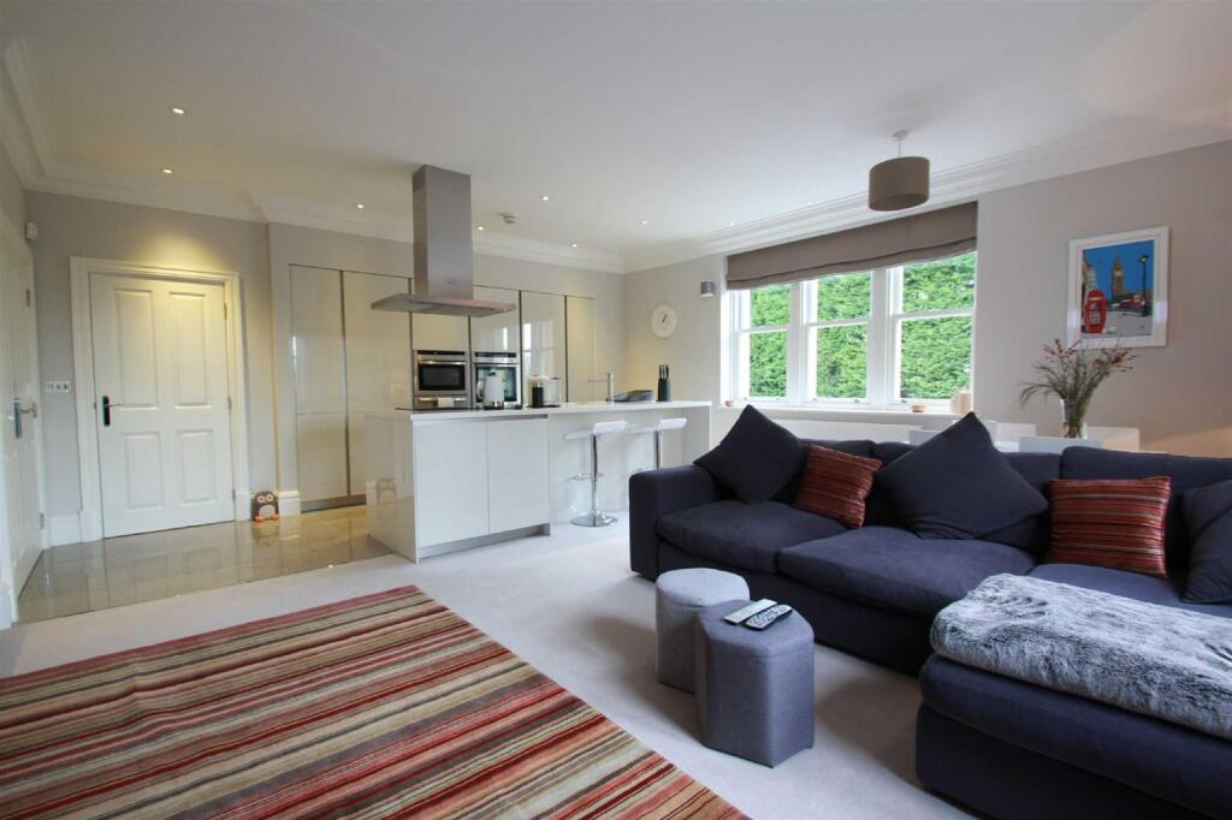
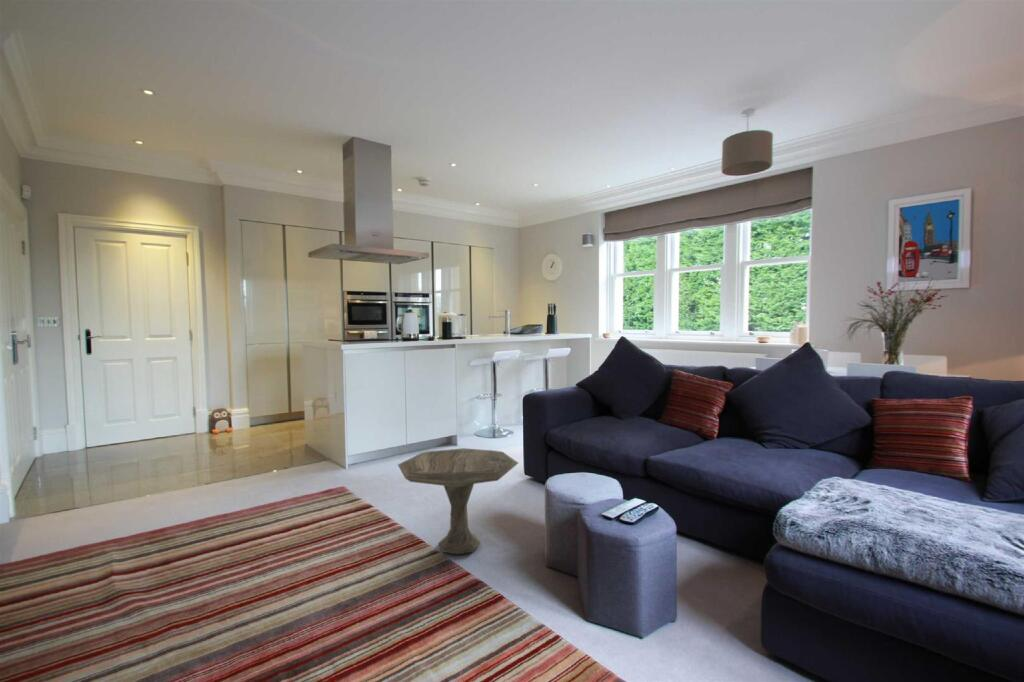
+ side table [397,447,519,556]
